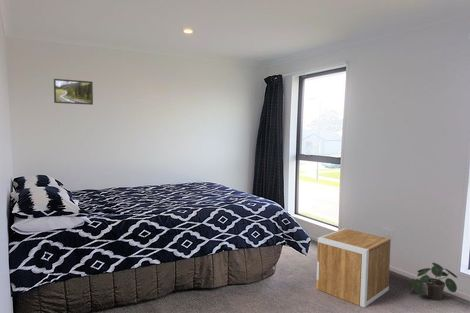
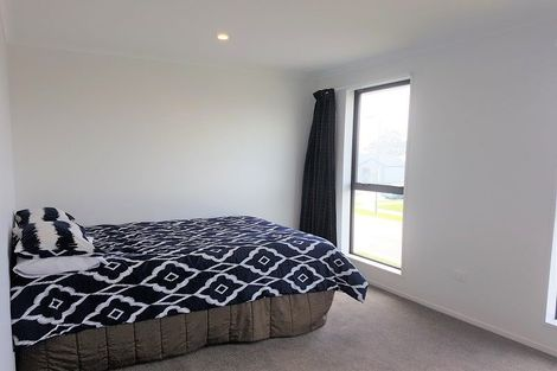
- nightstand [315,227,392,308]
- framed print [53,78,94,106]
- potted plant [408,262,459,301]
